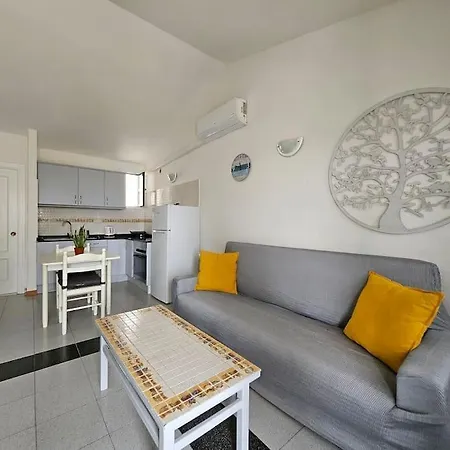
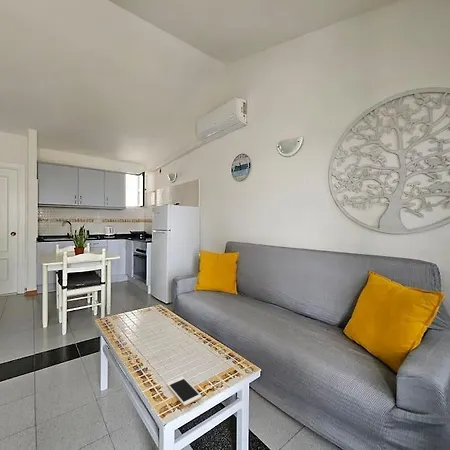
+ cell phone [166,375,203,407]
